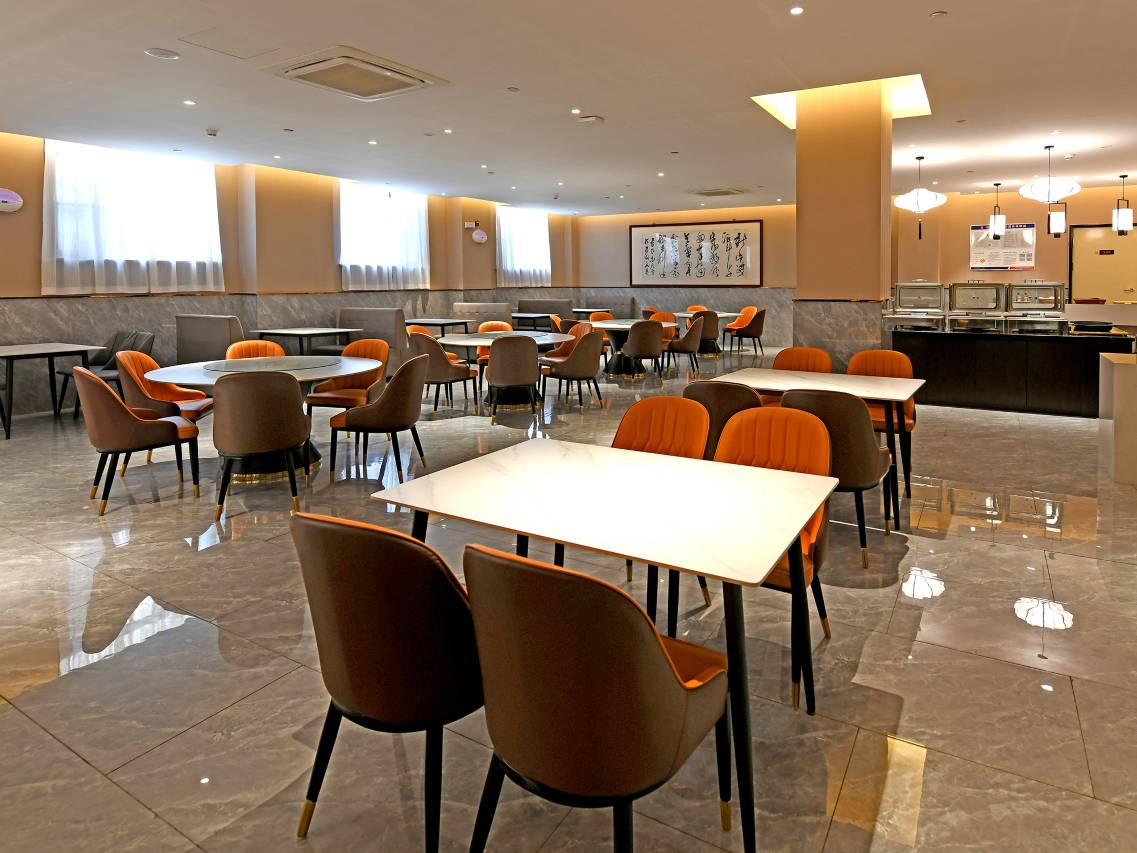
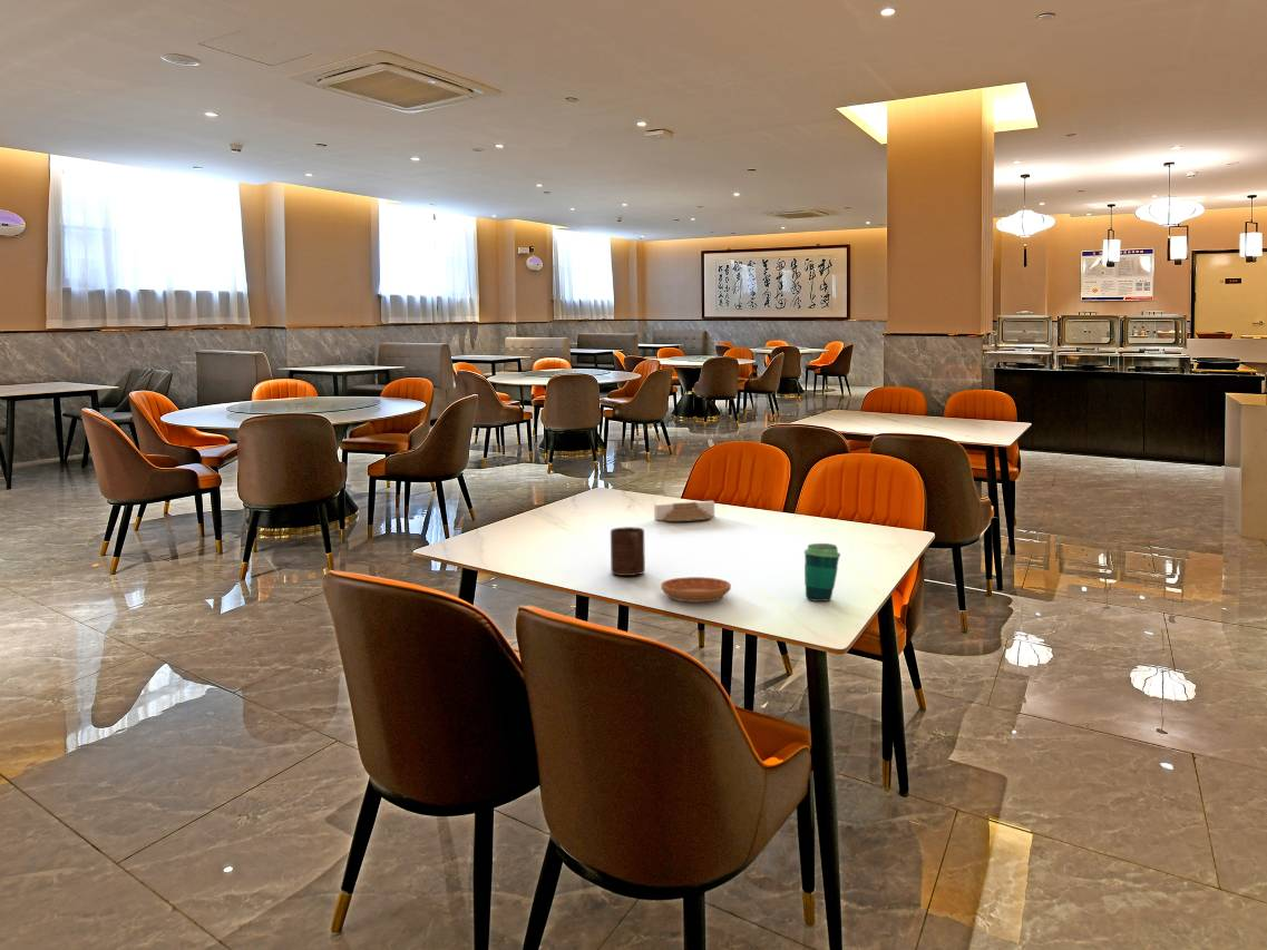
+ cup [610,526,646,577]
+ cup [803,542,841,603]
+ saucer [660,576,732,604]
+ architectural model [653,500,715,522]
